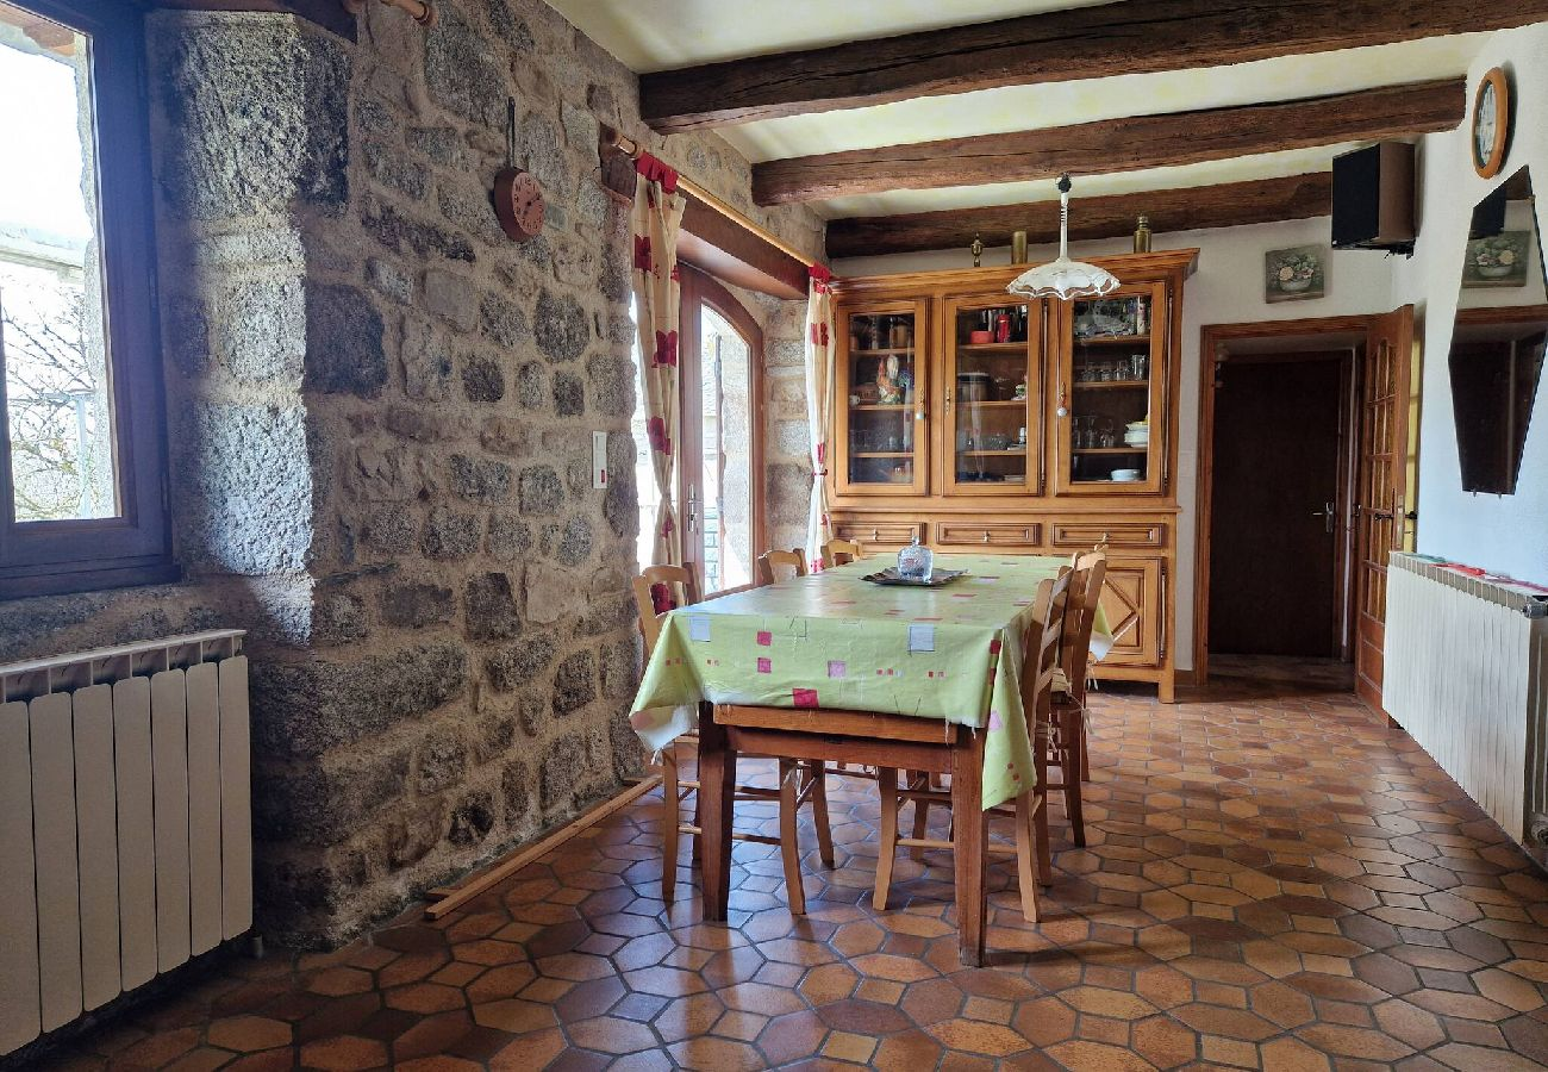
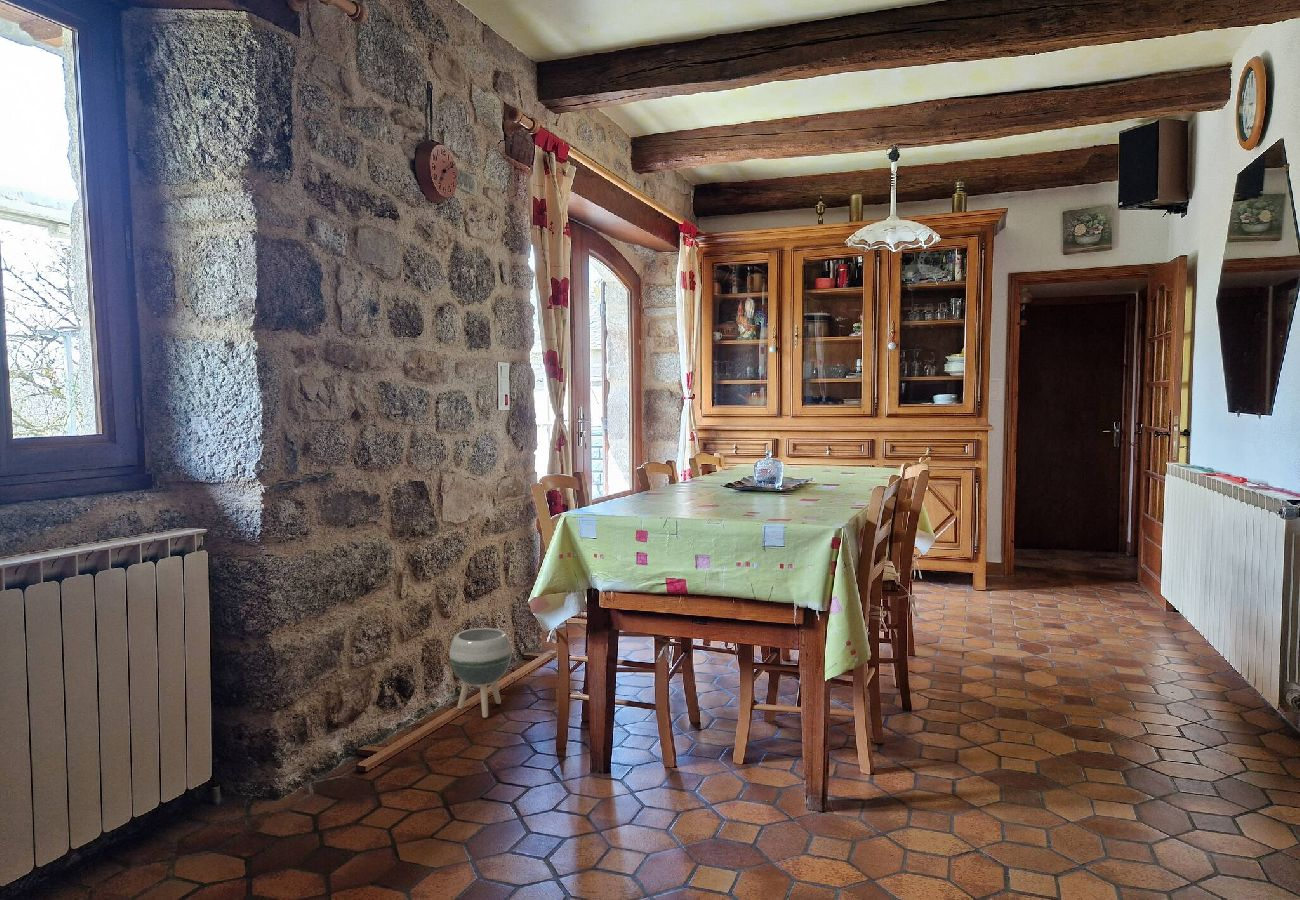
+ planter [448,627,513,719]
